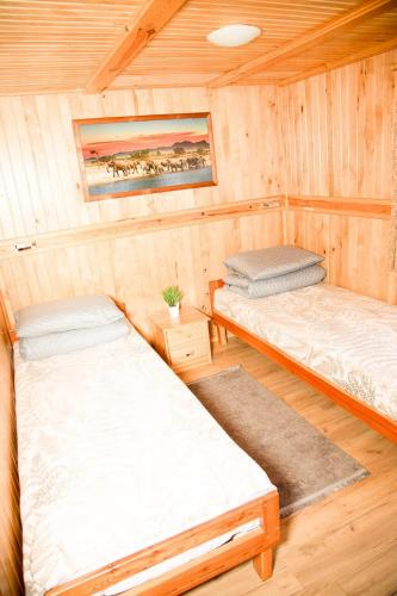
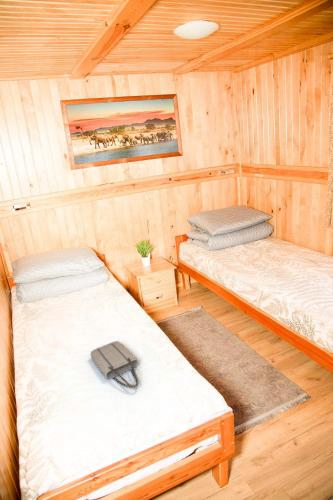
+ tote bag [90,340,140,389]
